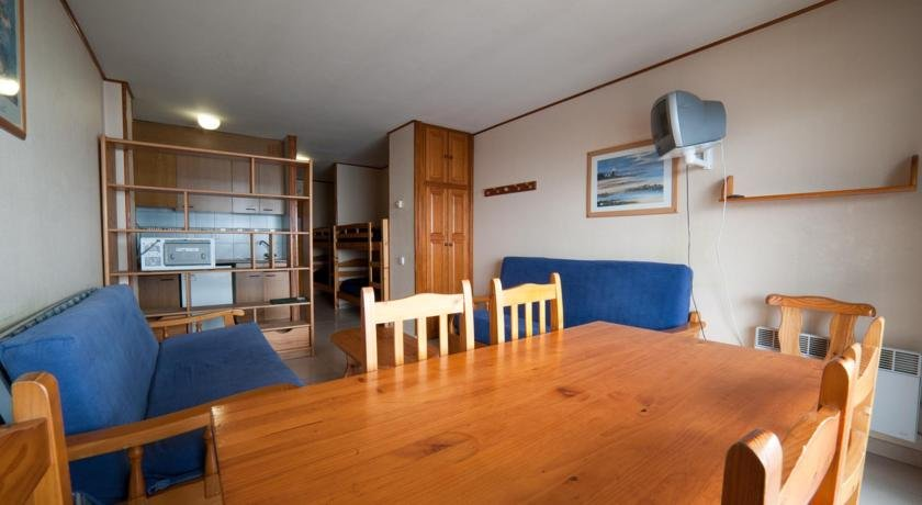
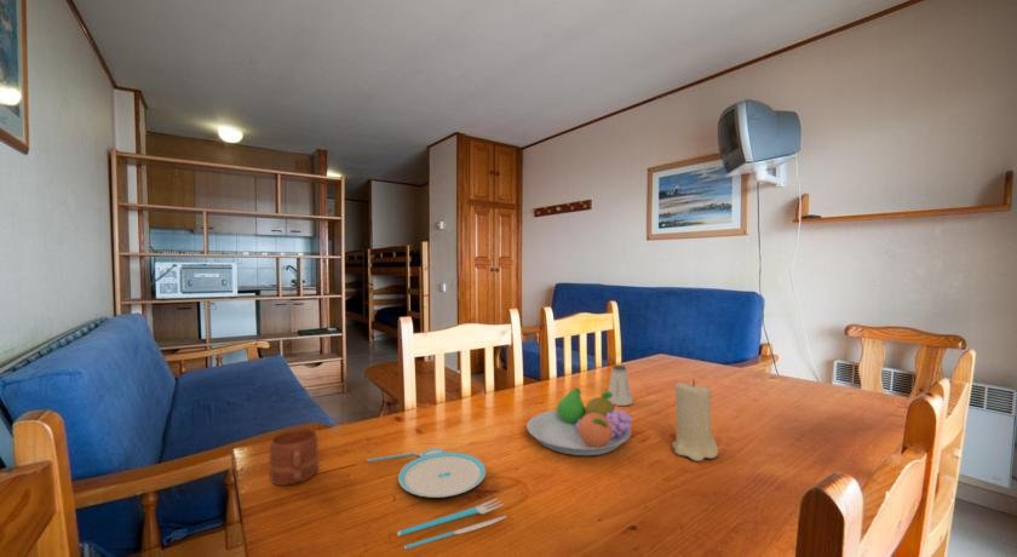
+ mug [269,427,320,487]
+ candle [671,379,719,463]
+ saltshaker [607,363,634,407]
+ plate [367,447,508,550]
+ fruit bowl [525,387,633,456]
